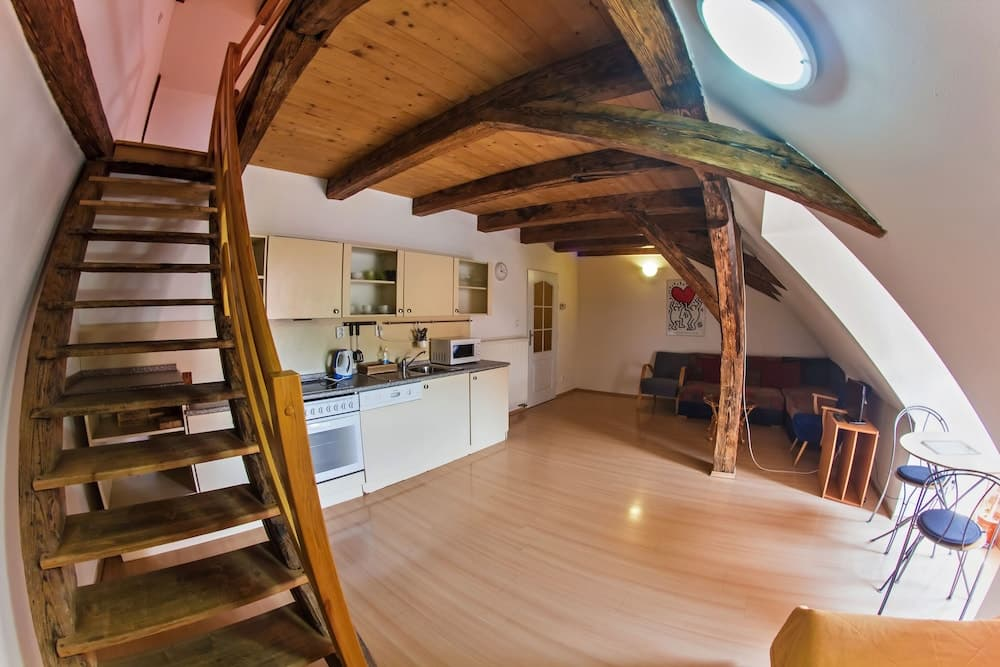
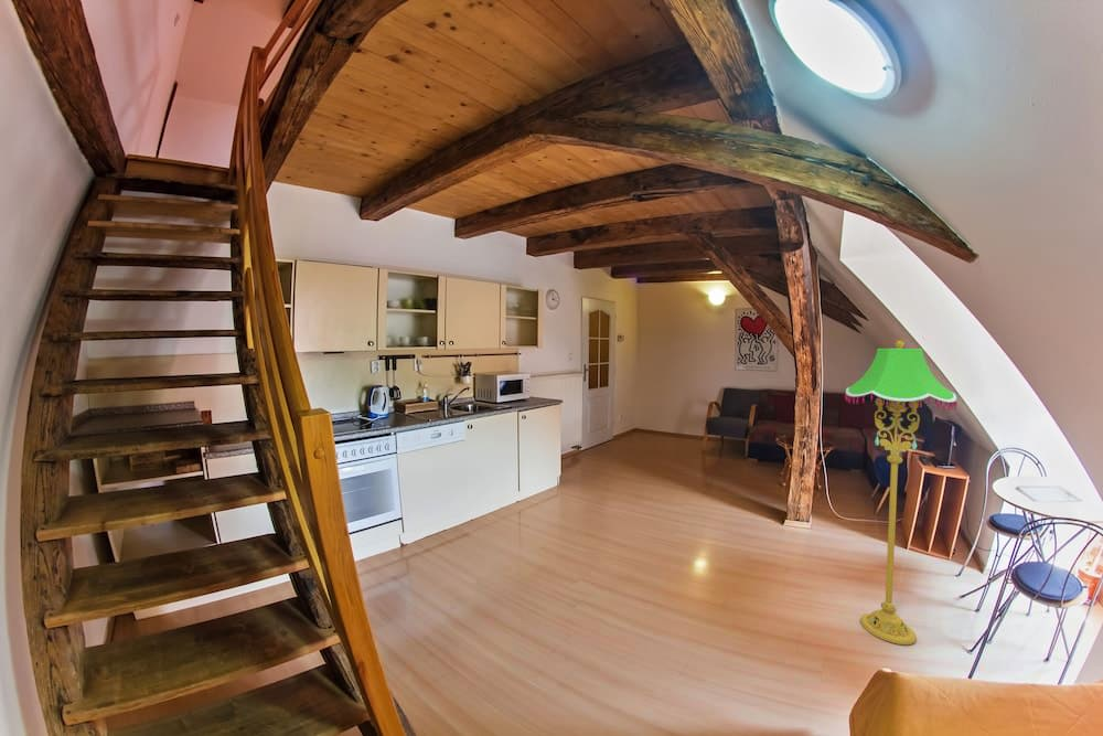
+ floor lamp [844,340,959,646]
